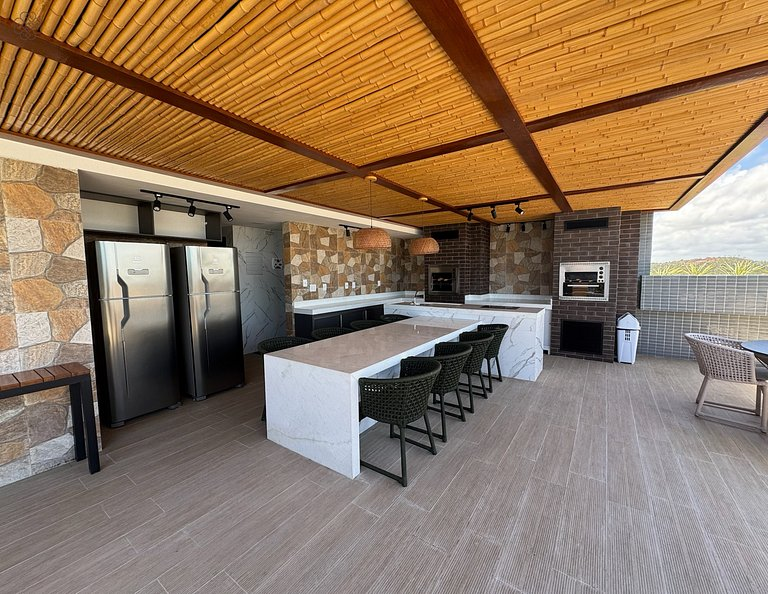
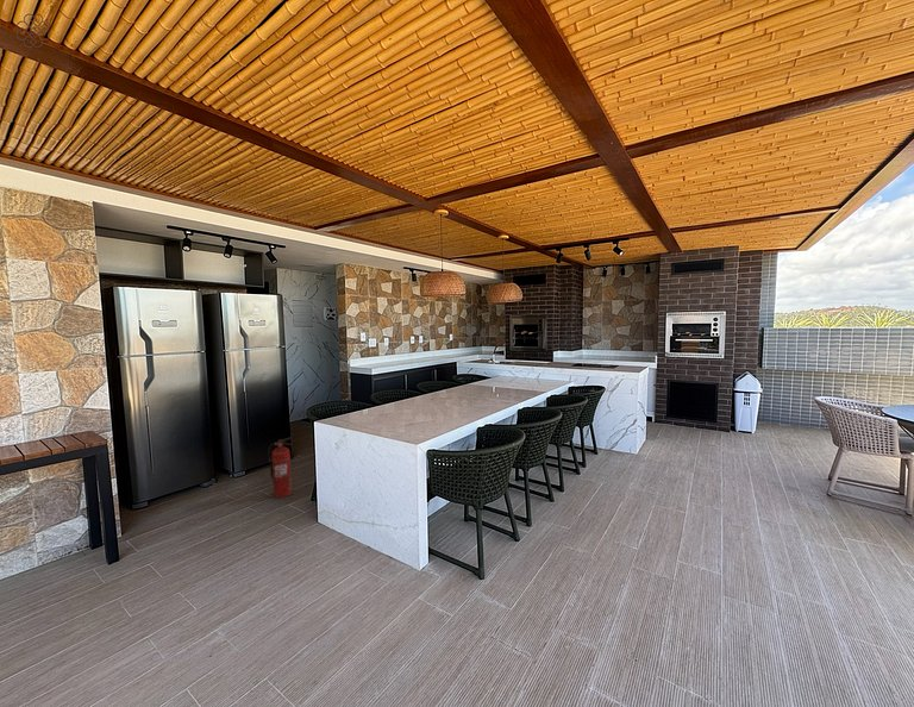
+ fire extinguisher [267,437,293,499]
